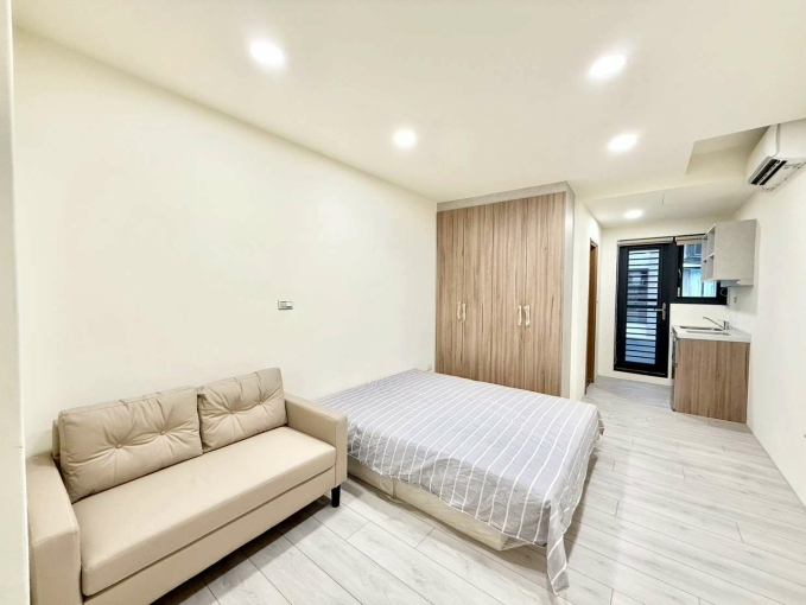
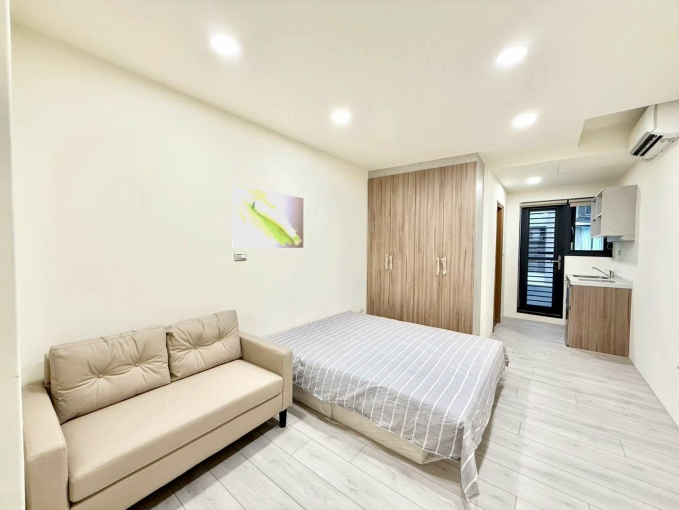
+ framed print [231,182,305,250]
